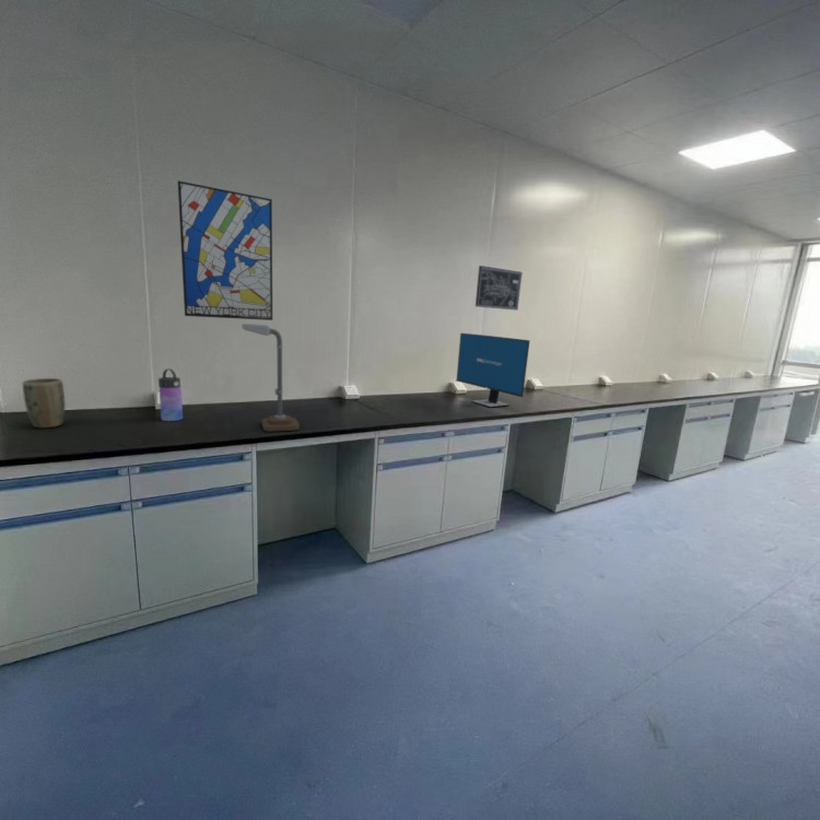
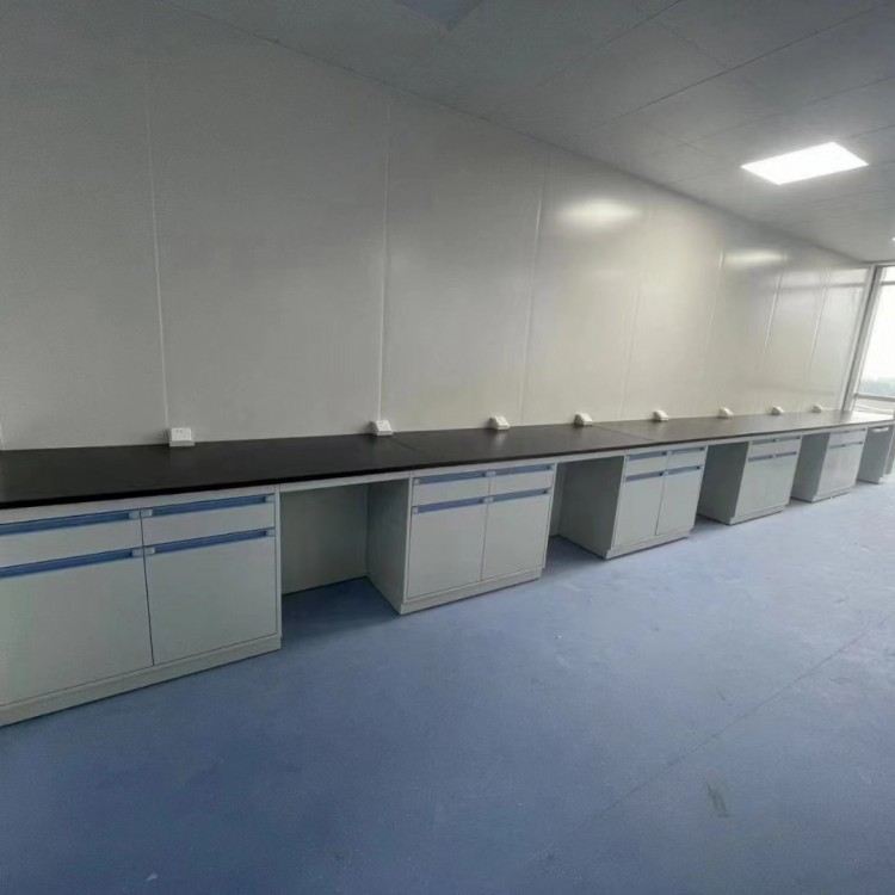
- wall art [475,265,523,312]
- plant pot [22,377,67,429]
- wall art [177,179,273,321]
- water bottle [157,367,184,422]
- desk lamp [241,323,301,433]
- computer monitor [455,332,531,409]
